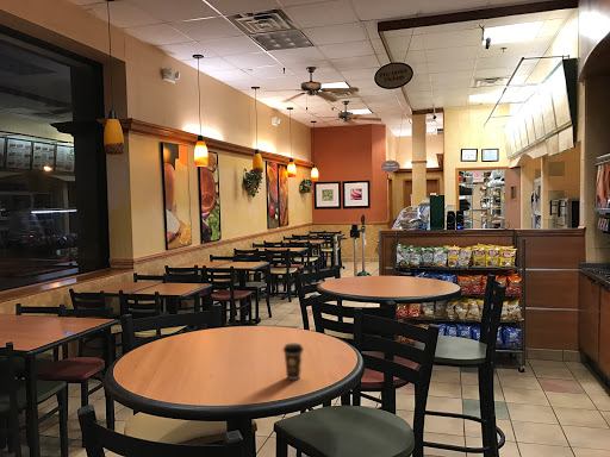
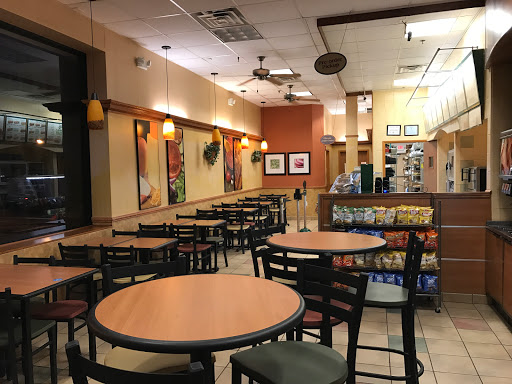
- coffee cup [281,343,305,381]
